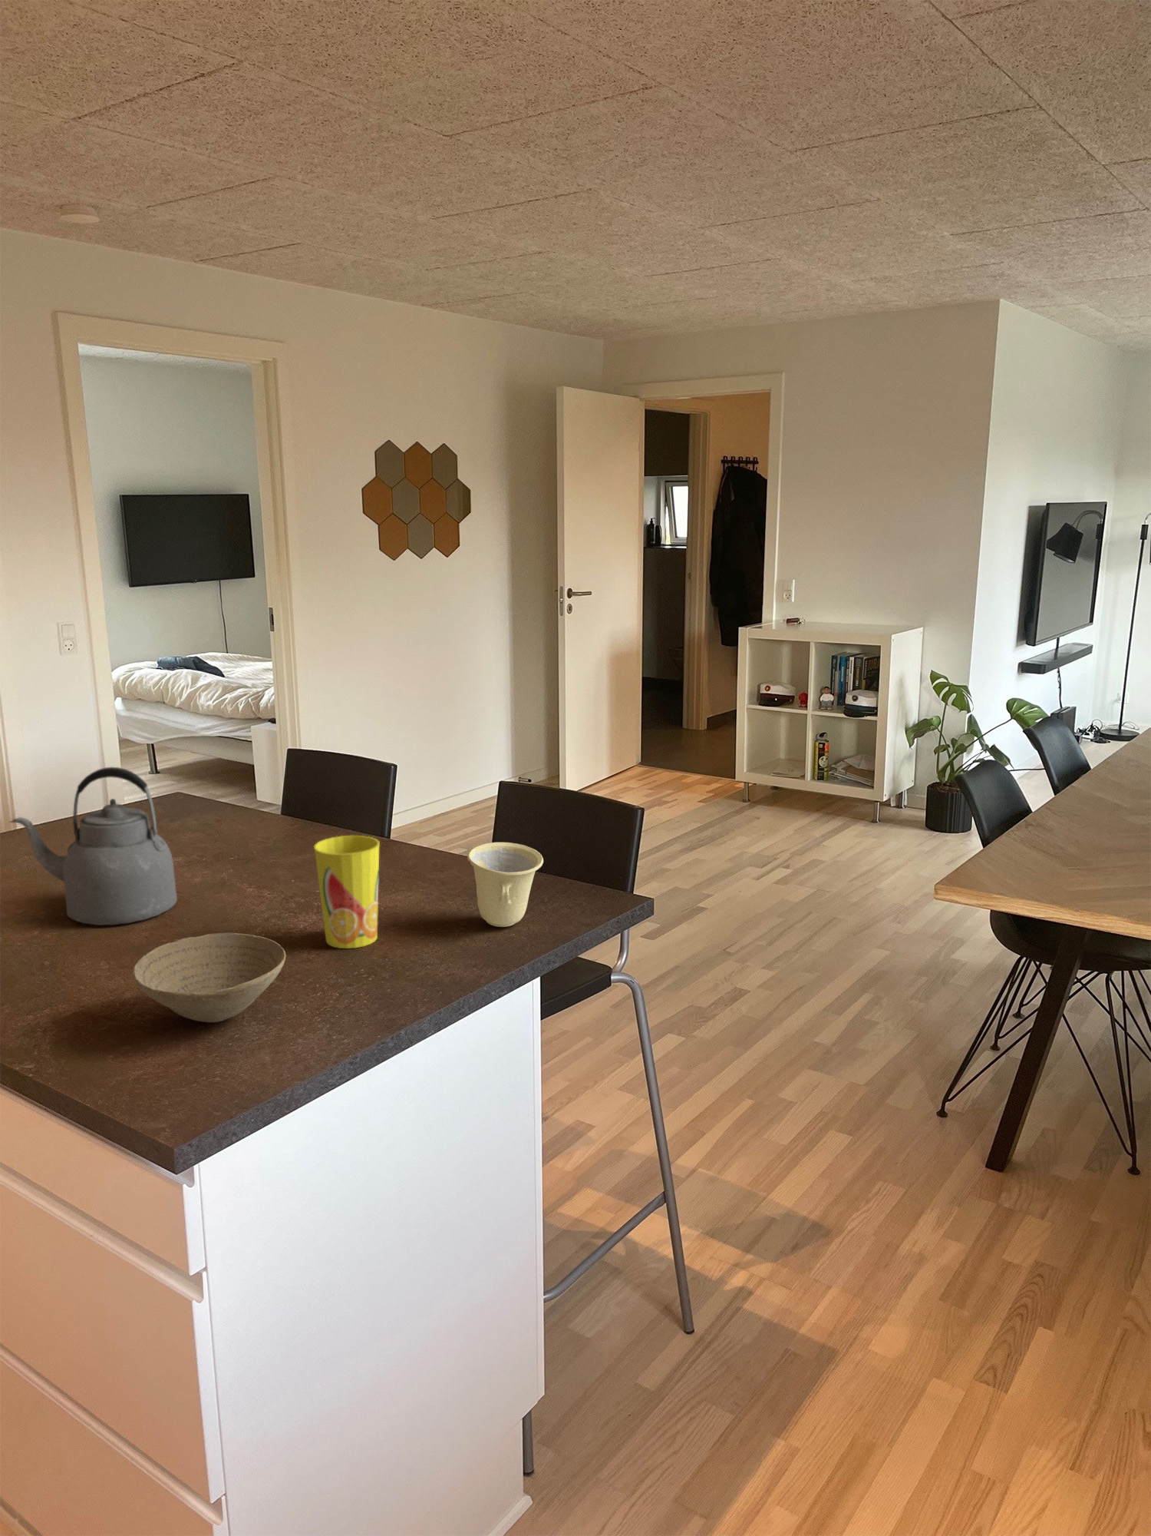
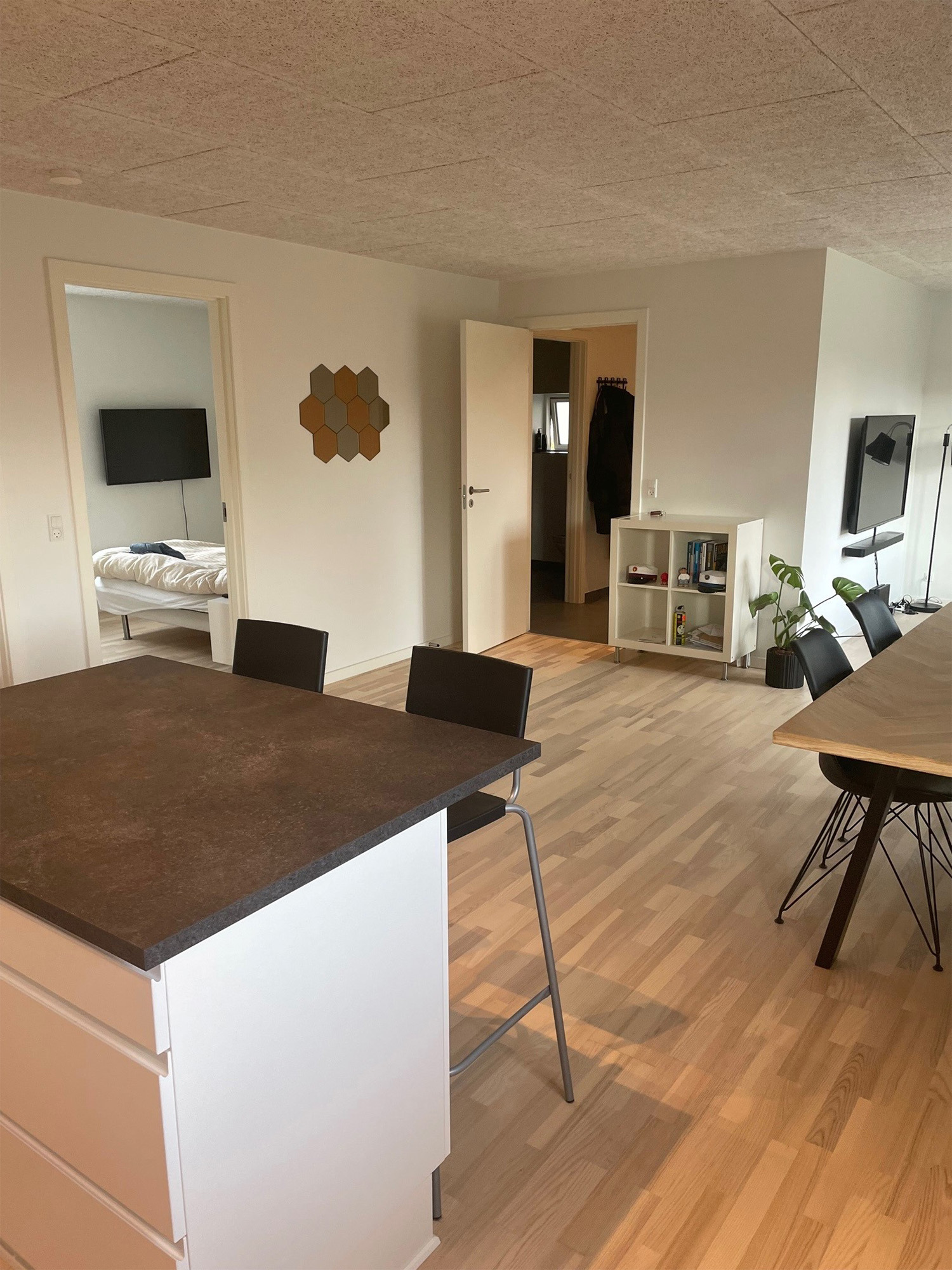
- cup [467,842,544,928]
- cup [313,835,381,949]
- kettle [8,767,178,926]
- bowl [132,932,287,1023]
